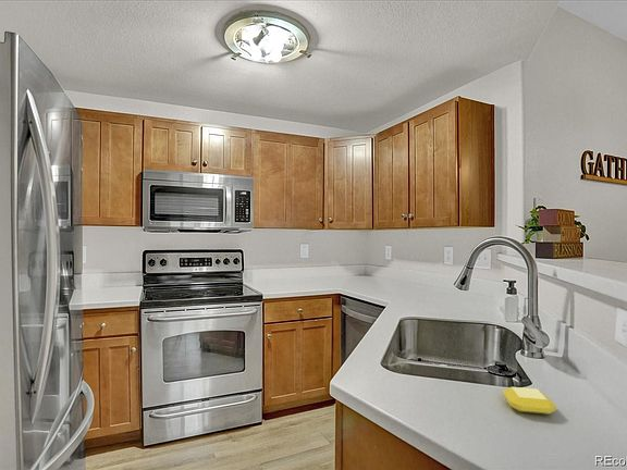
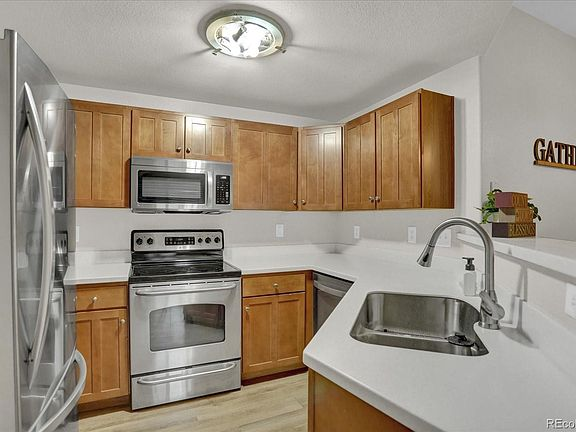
- soap bar [502,386,557,416]
